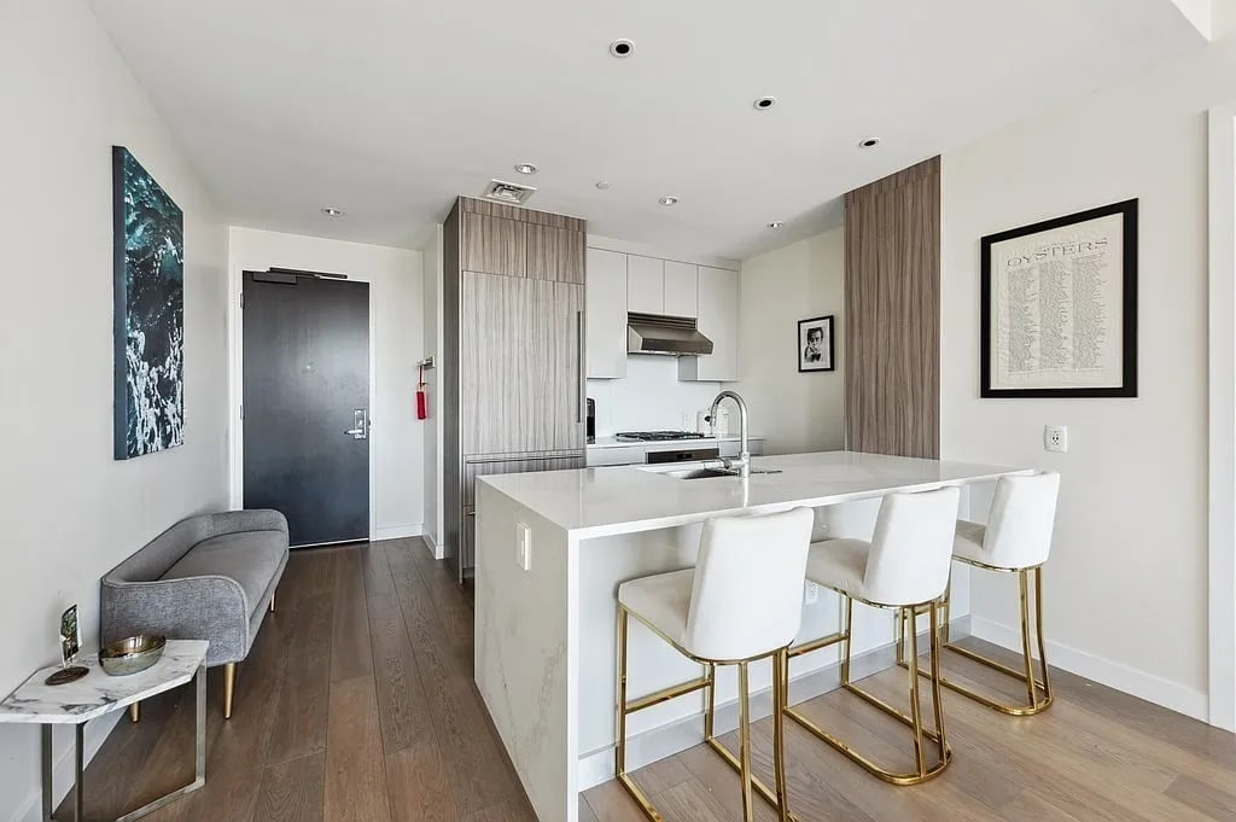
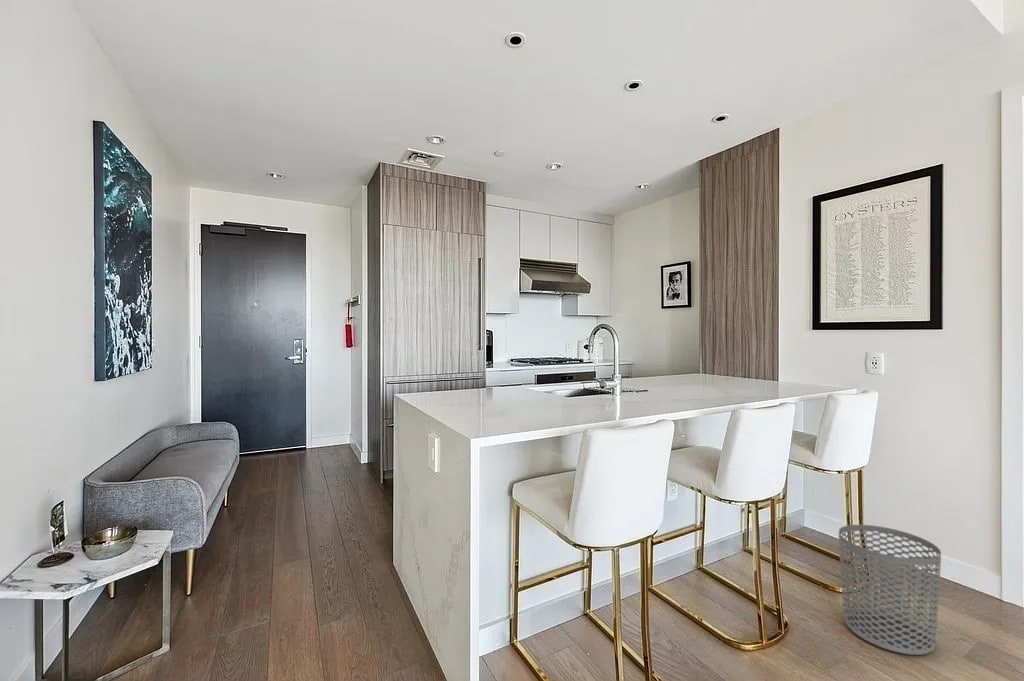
+ waste bin [838,524,942,656]
